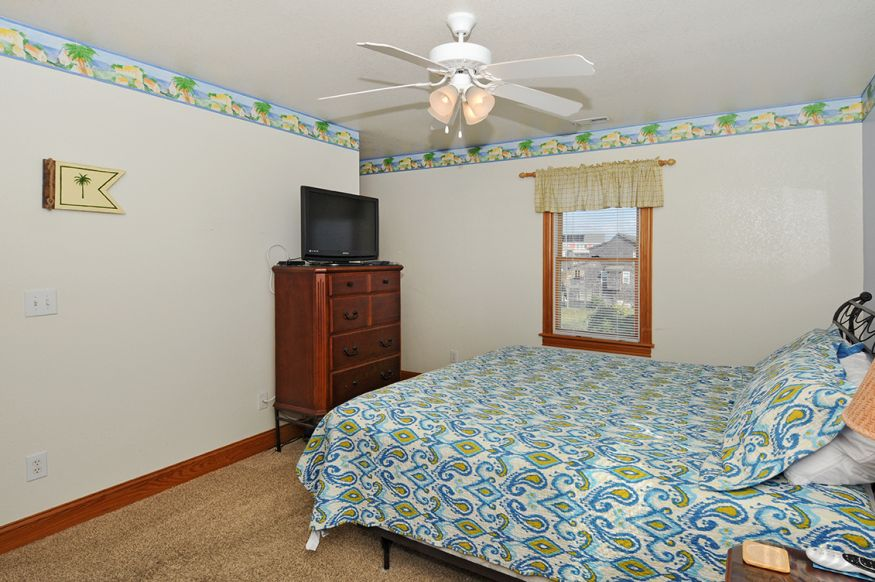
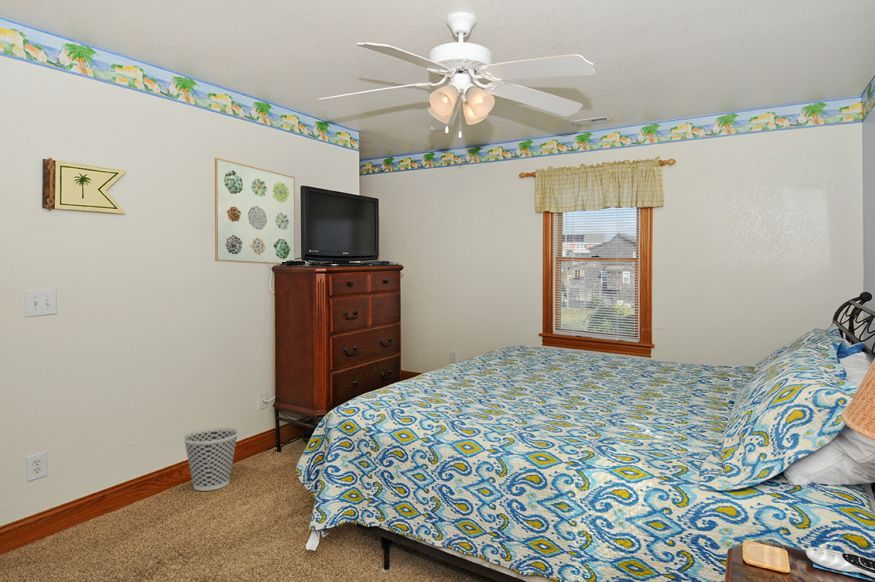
+ wall art [214,157,296,266]
+ wastebasket [182,426,240,492]
